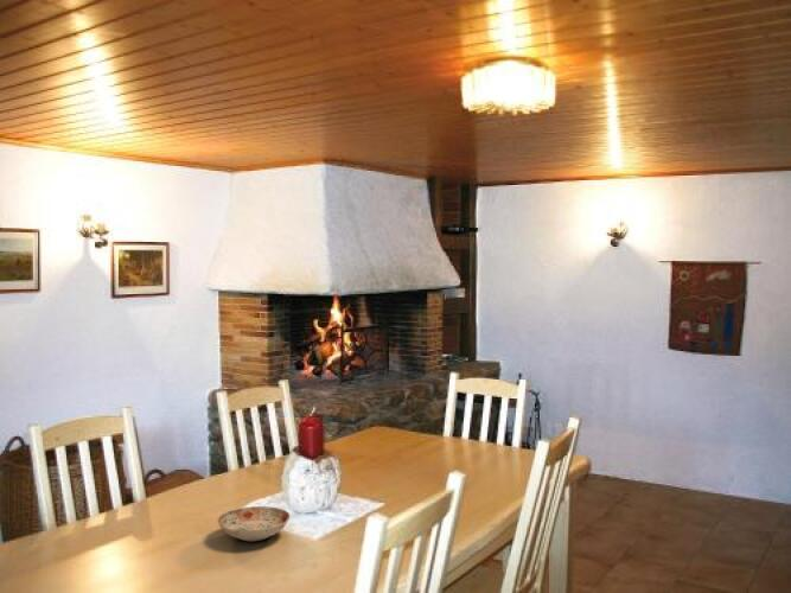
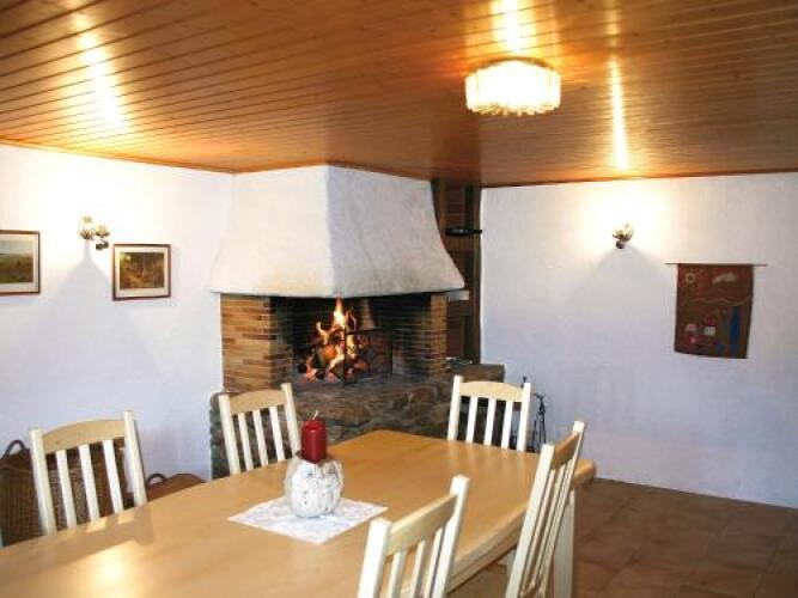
- dish [217,505,292,542]
